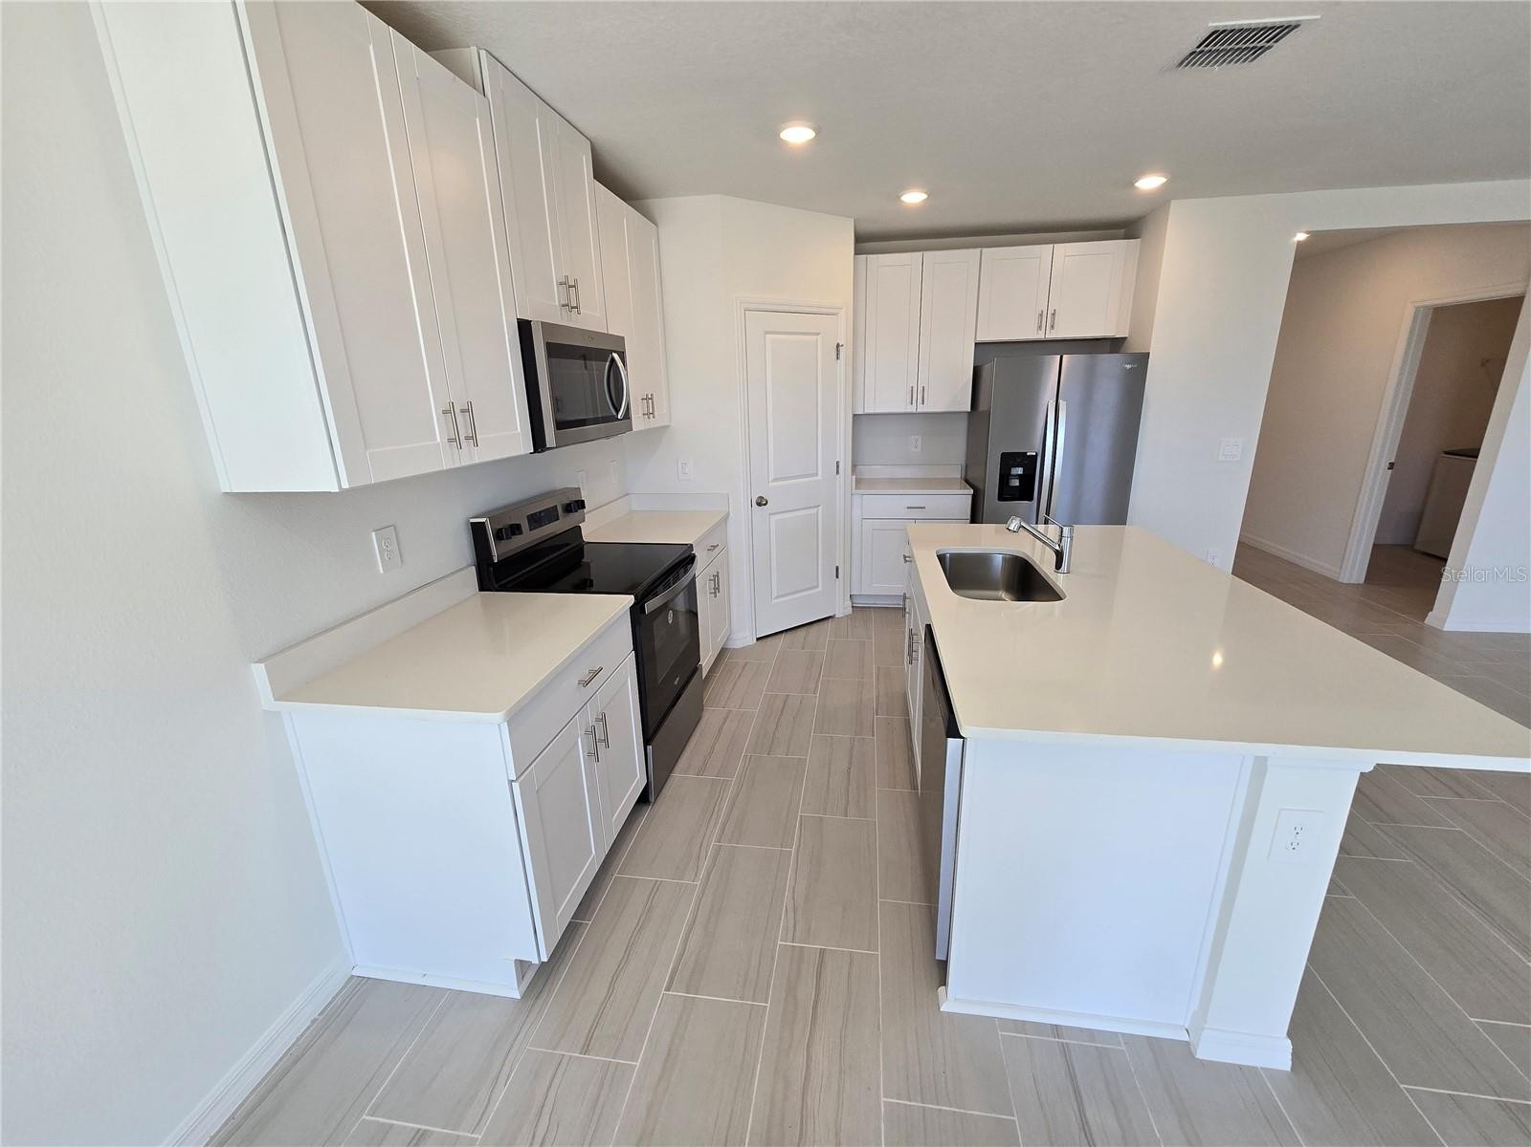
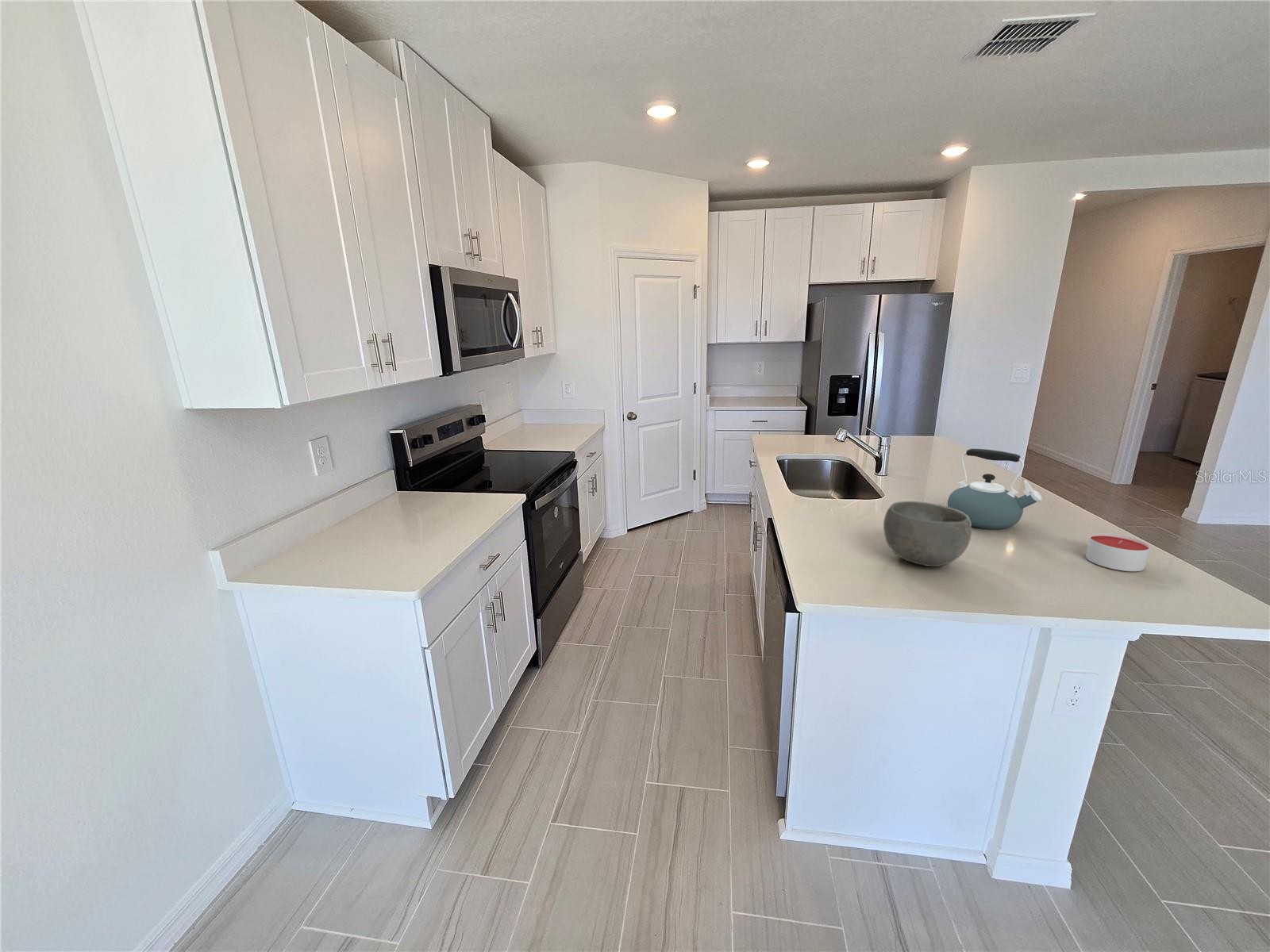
+ bowl [883,501,972,567]
+ kettle [947,448,1043,530]
+ candle [1085,532,1151,572]
